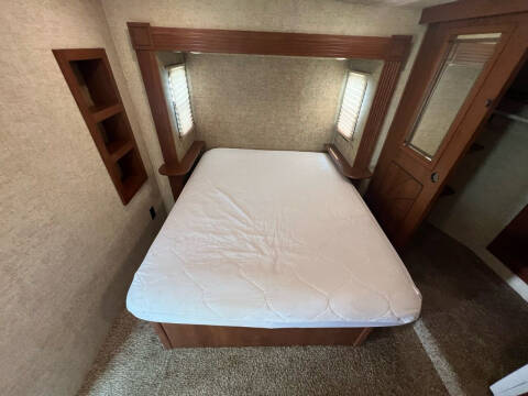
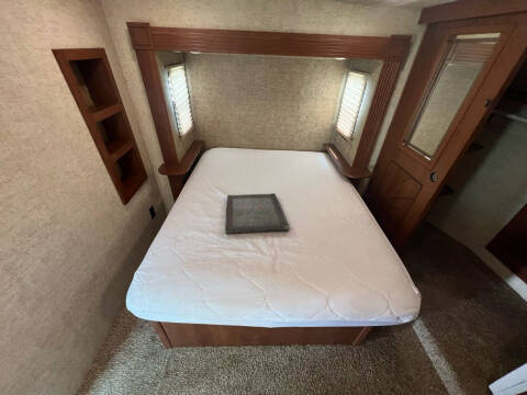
+ serving tray [224,192,292,235]
